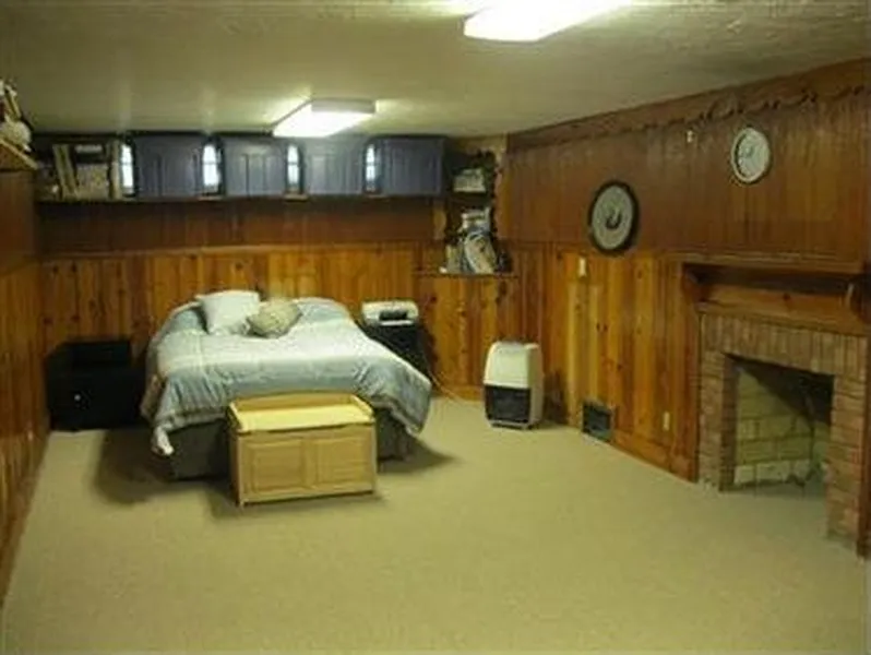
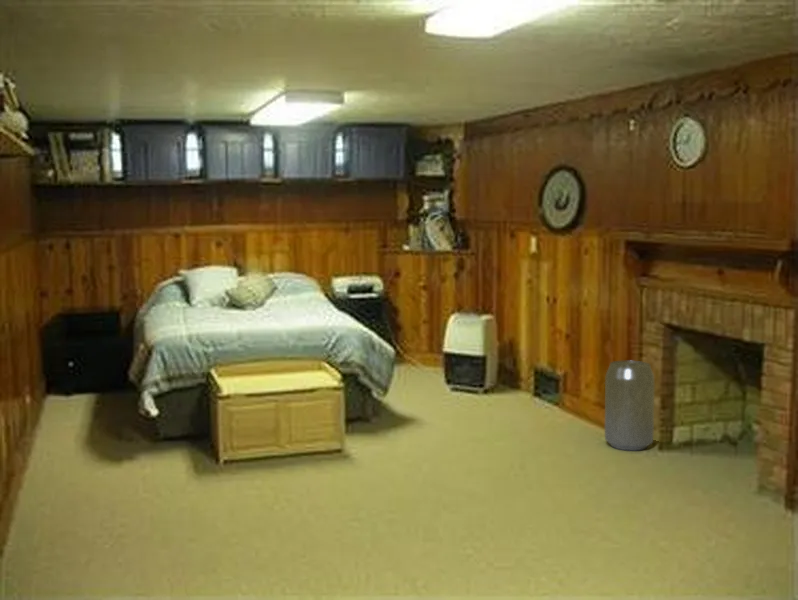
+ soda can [604,360,655,452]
